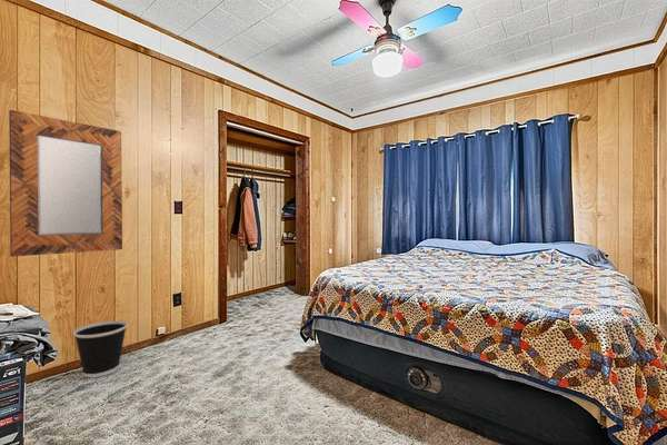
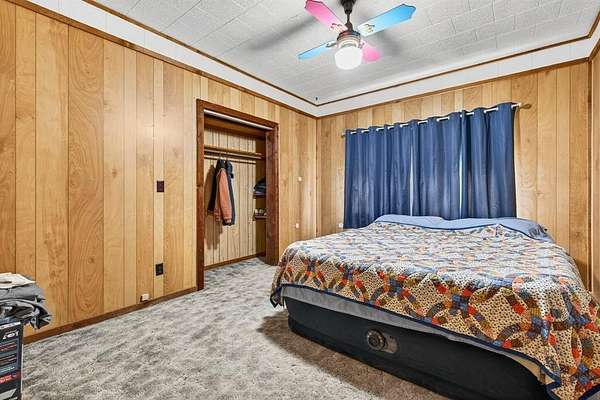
- home mirror [8,109,123,258]
- wastebasket [72,320,129,378]
